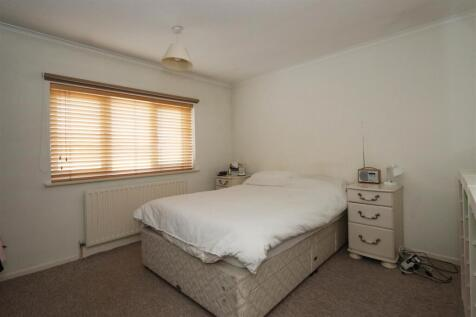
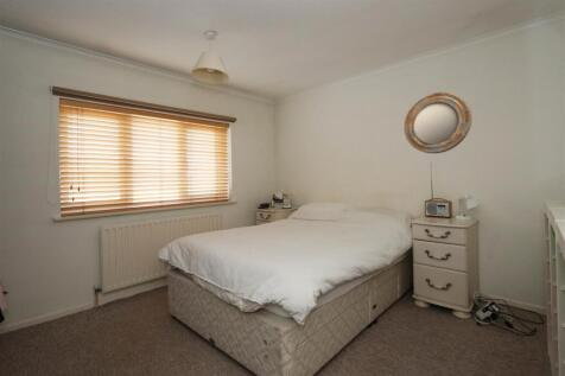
+ home mirror [402,91,472,154]
